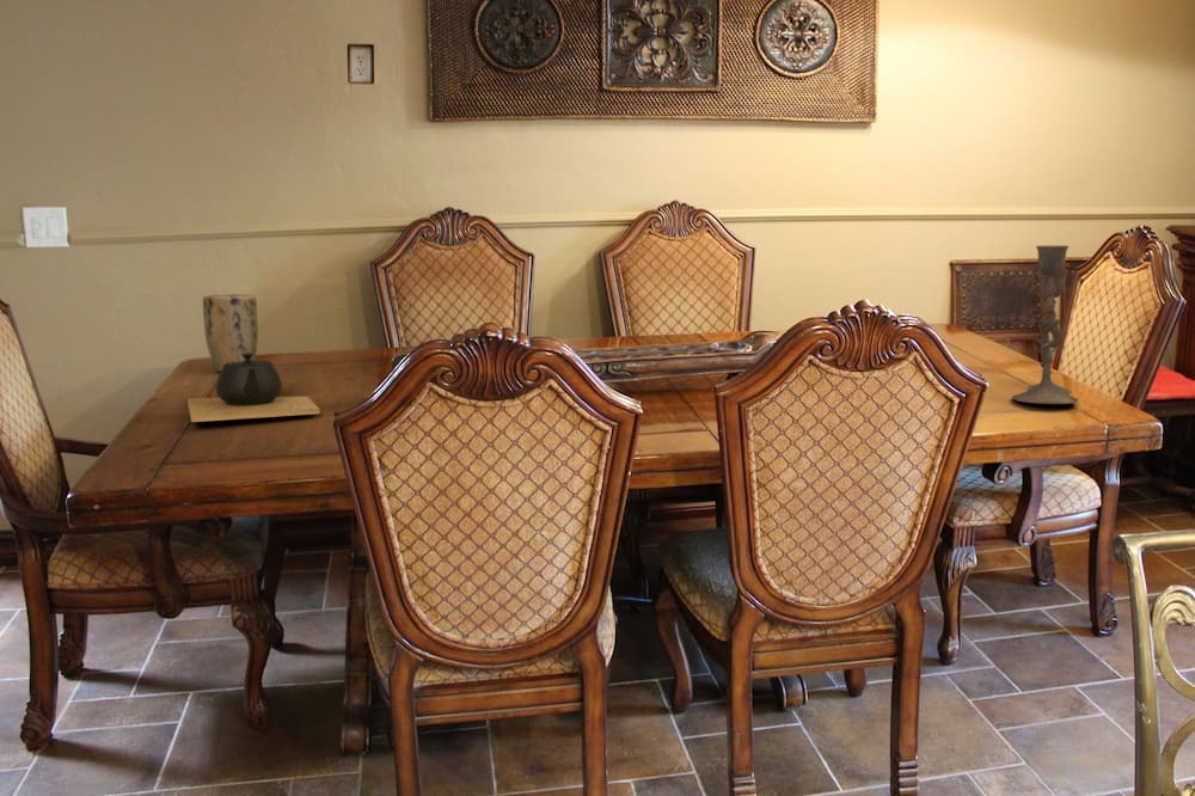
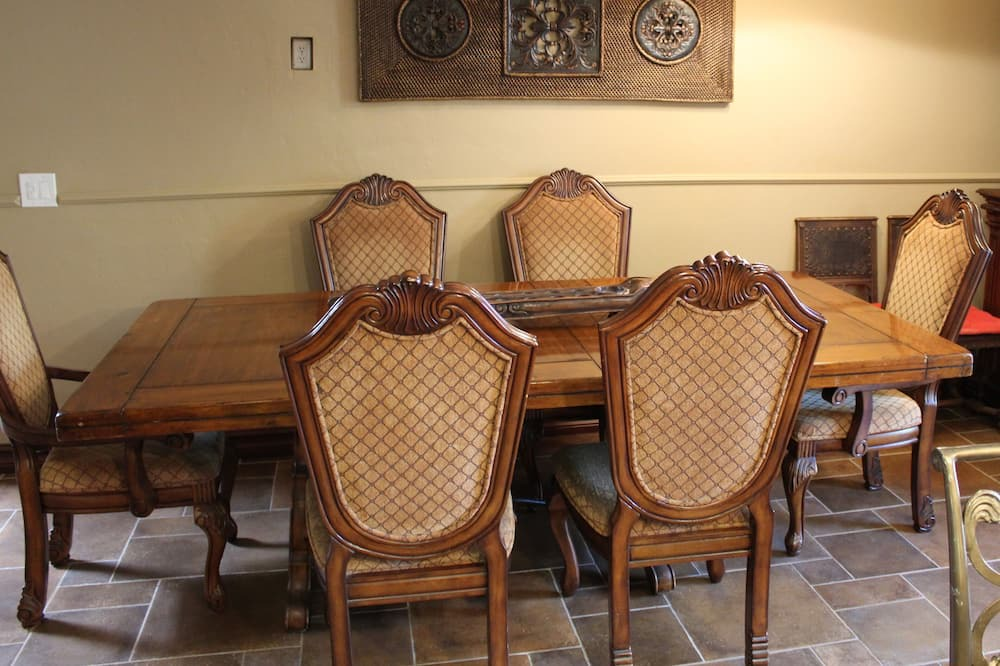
- plant pot [202,293,259,373]
- teapot [186,353,321,423]
- candlestick [1011,245,1079,405]
